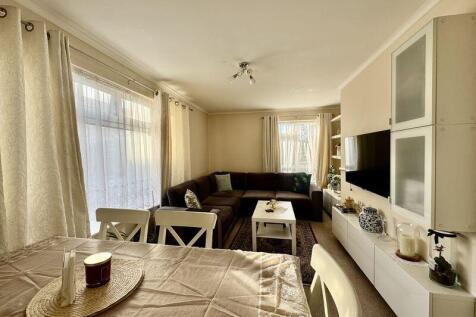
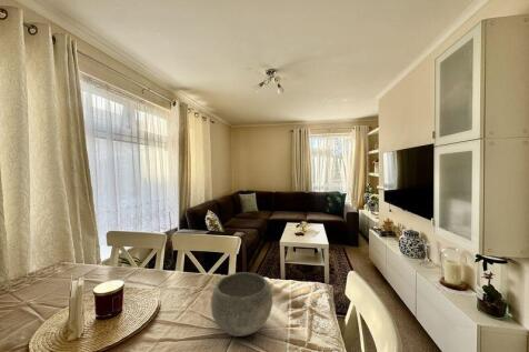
+ bowl [210,271,273,338]
